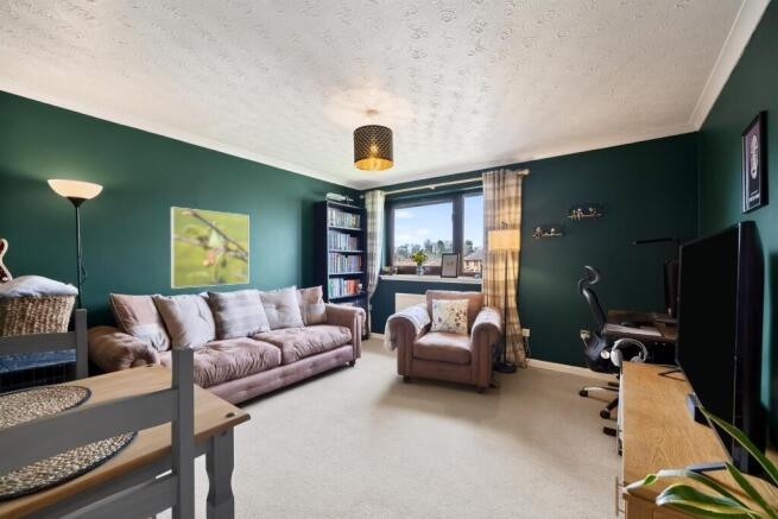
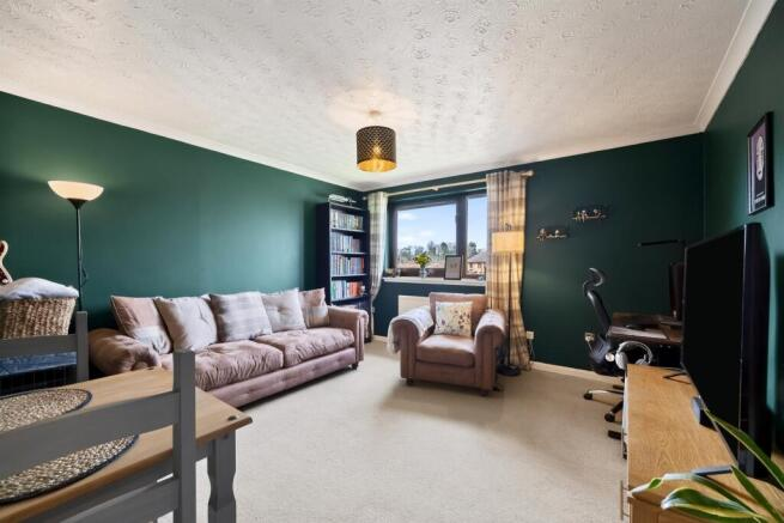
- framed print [170,205,249,290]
